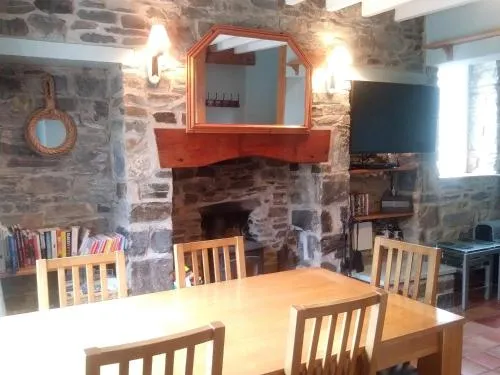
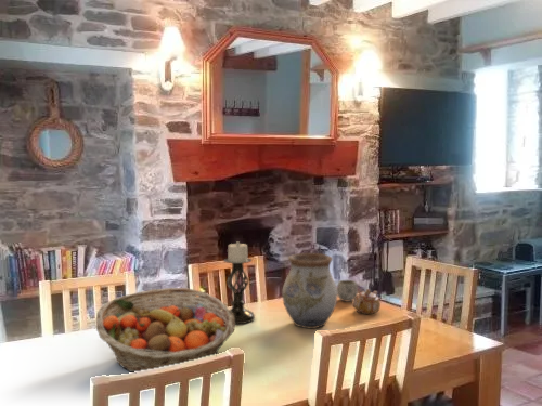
+ teapot [352,288,382,315]
+ vase [281,252,338,329]
+ fruit basket [94,287,236,374]
+ candle holder [222,240,256,325]
+ mug [336,279,359,303]
